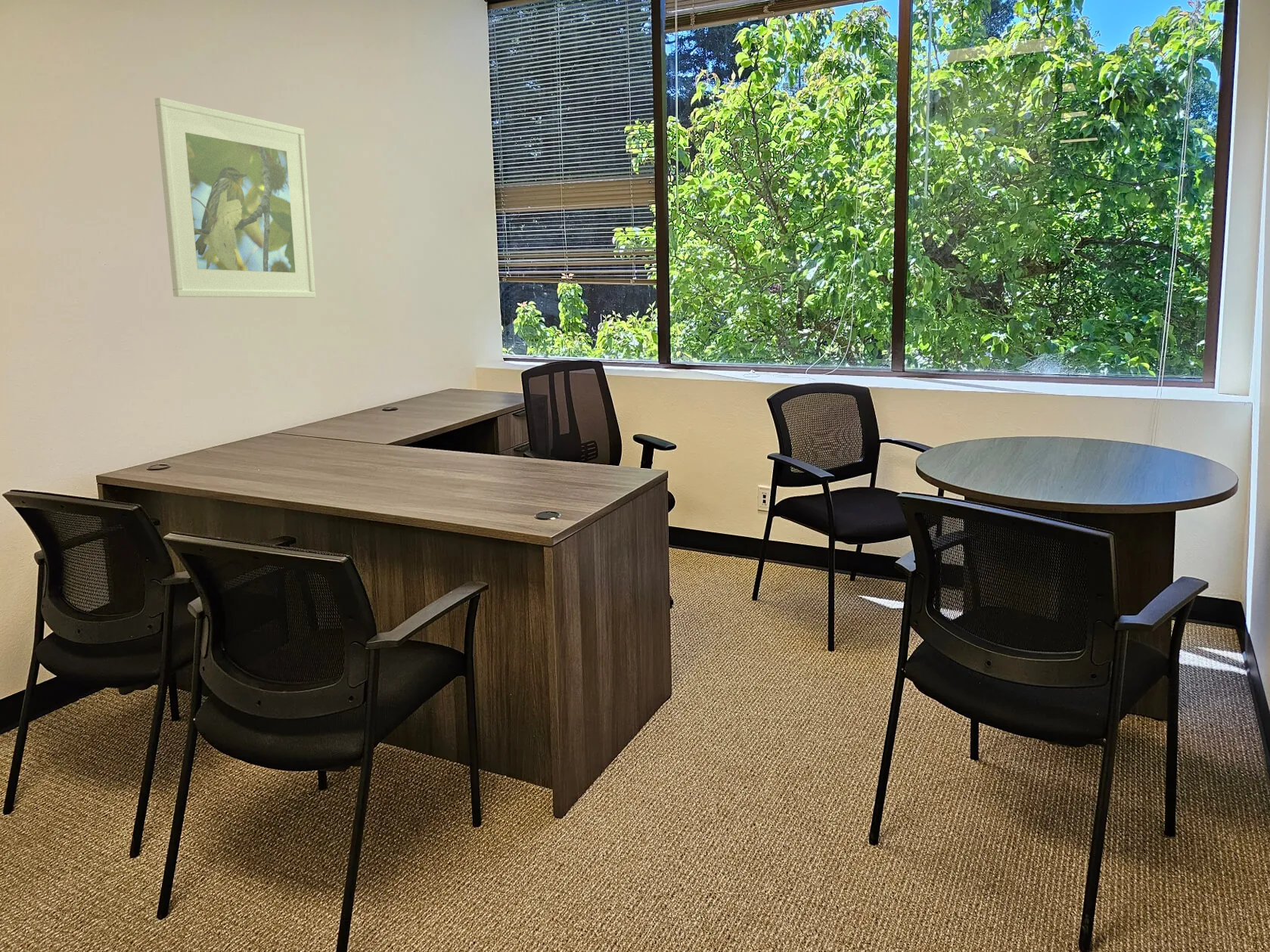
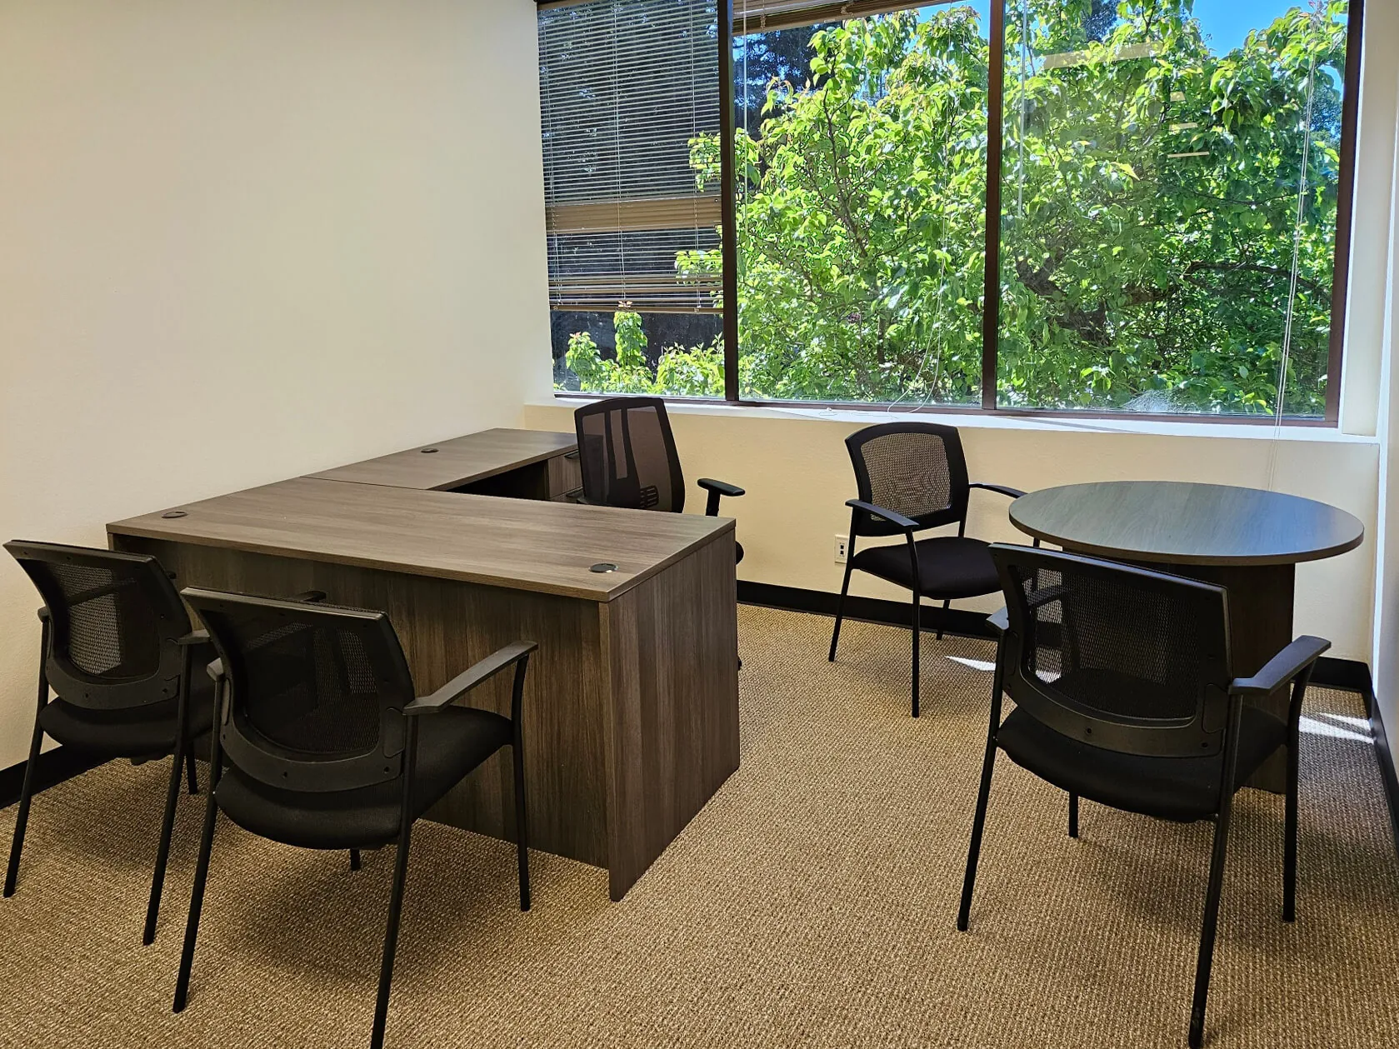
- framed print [154,97,316,299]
